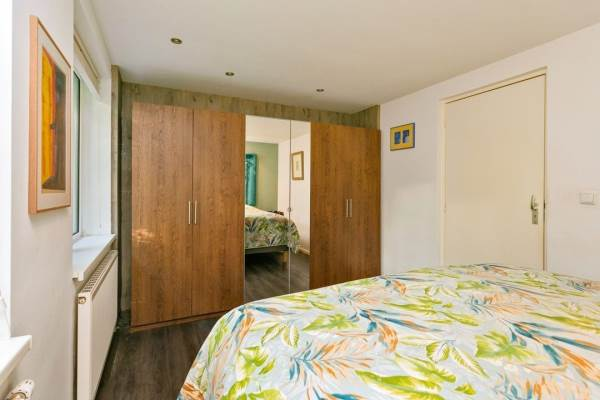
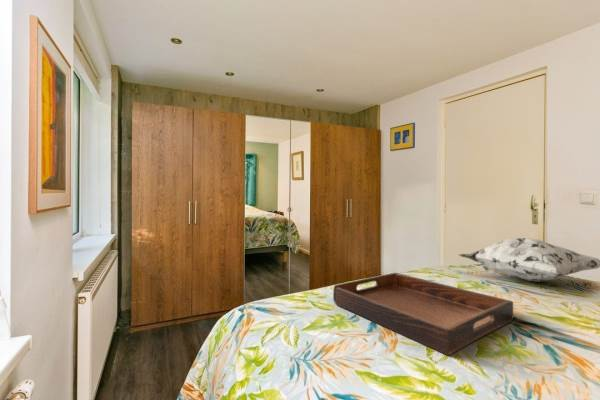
+ serving tray [332,272,514,356]
+ decorative pillow [459,237,600,283]
